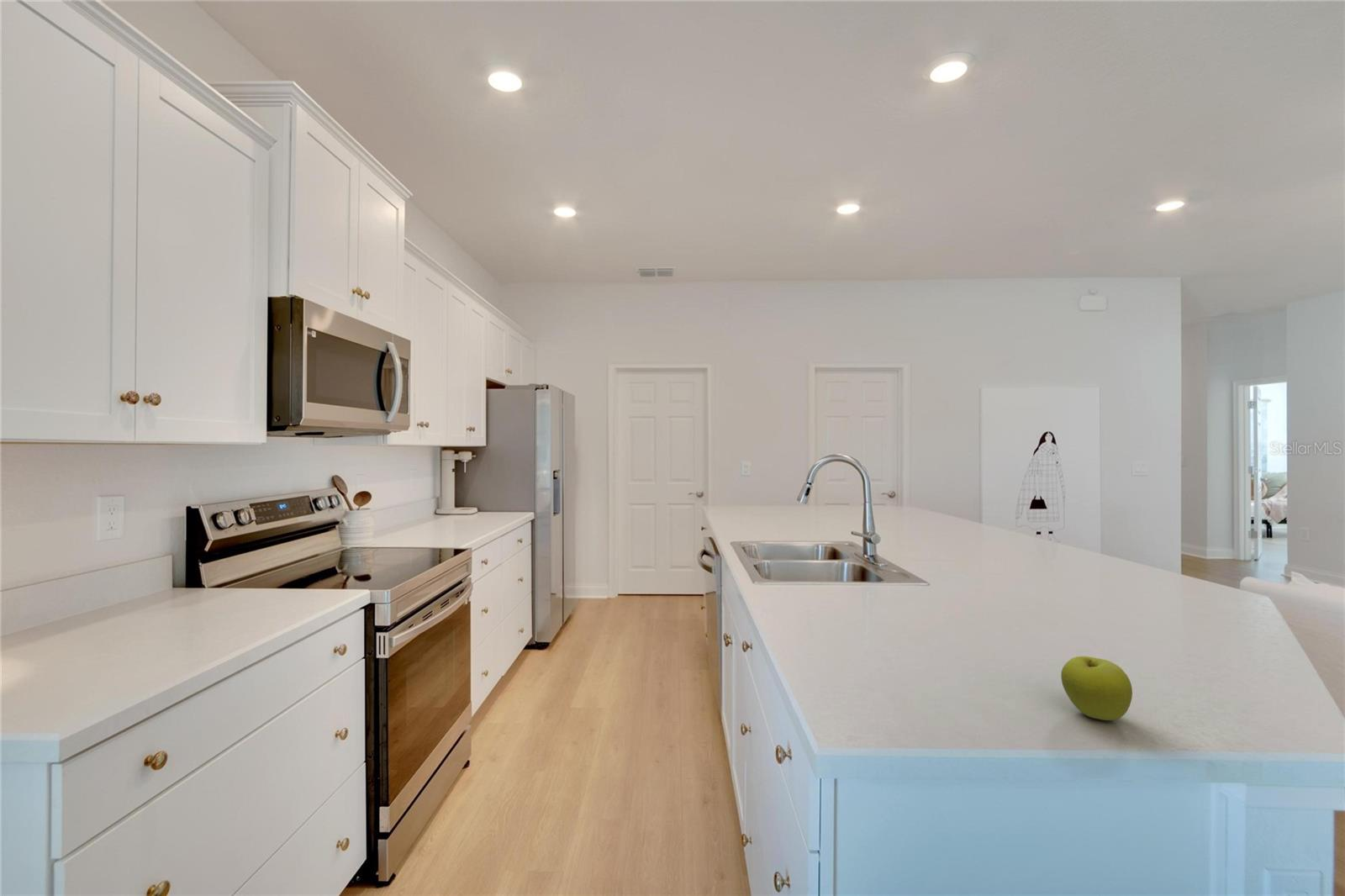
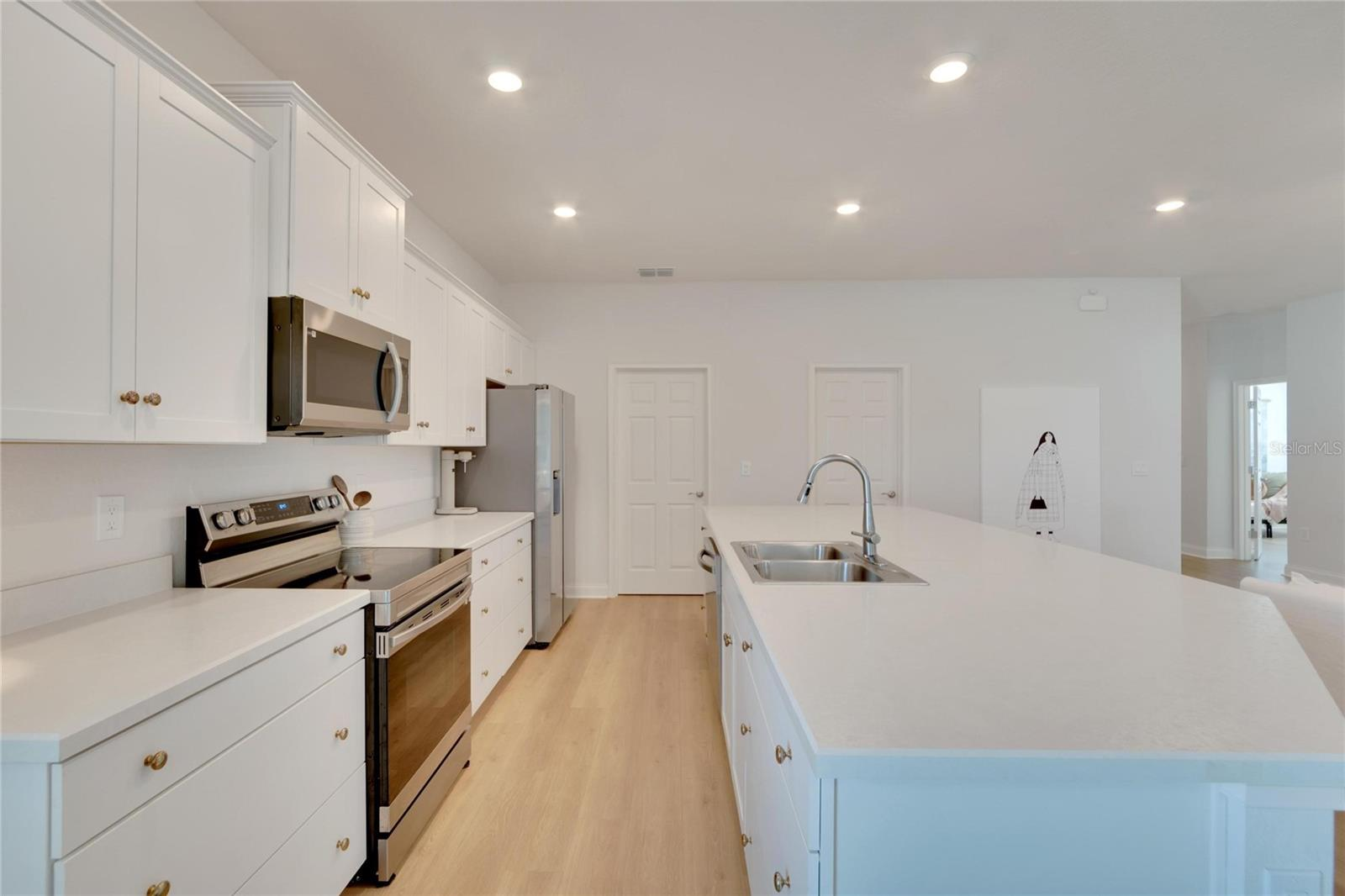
- fruit [1060,656,1133,721]
